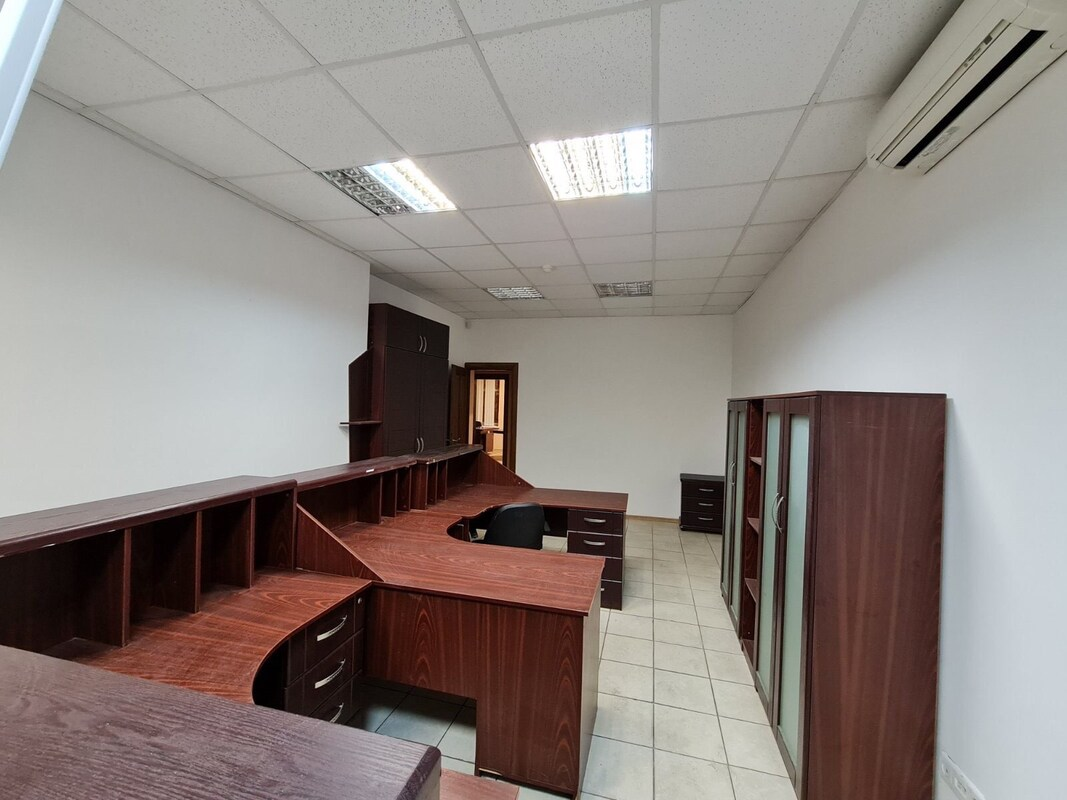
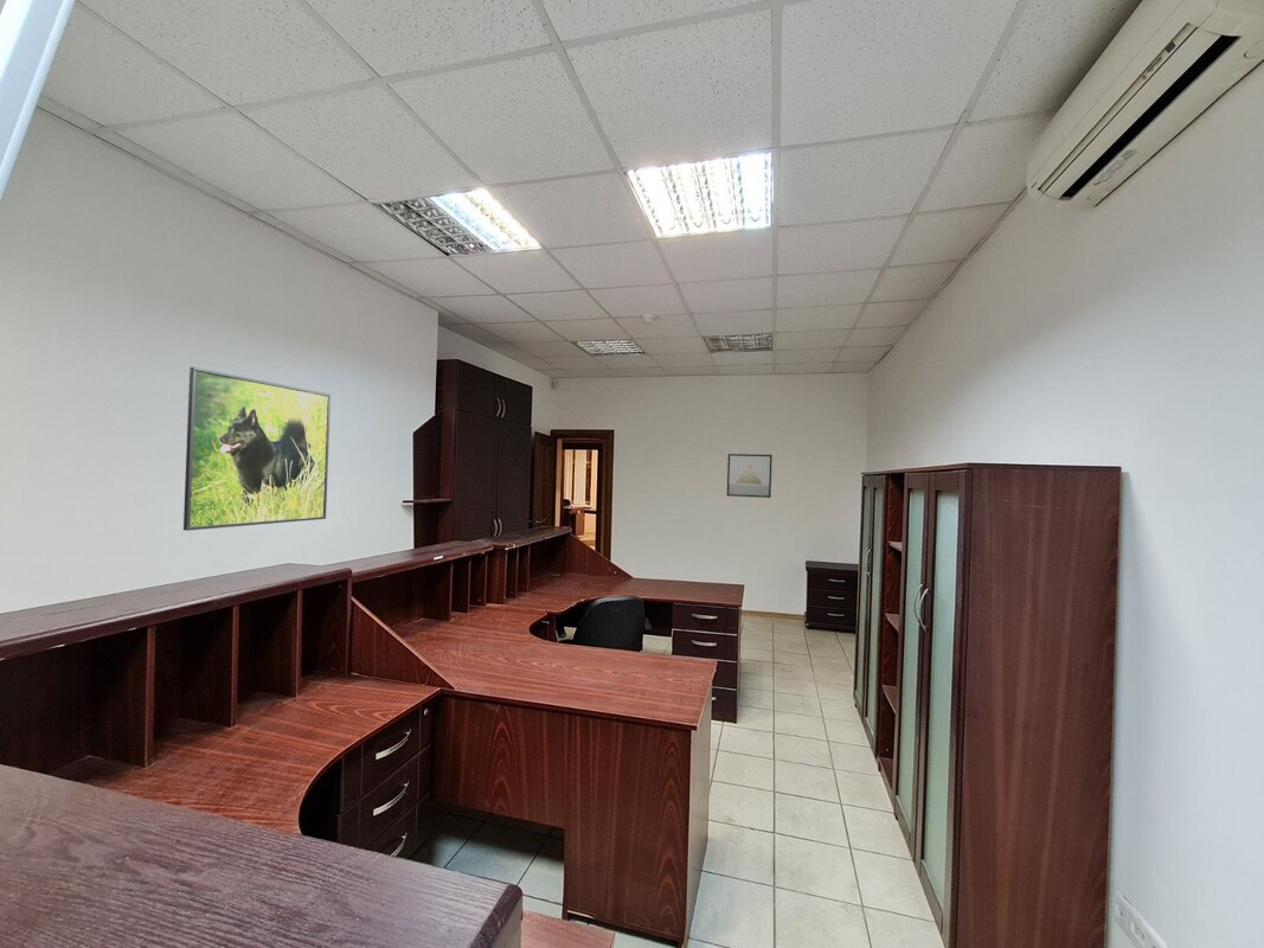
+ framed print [182,366,332,532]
+ wall art [726,453,774,499]
